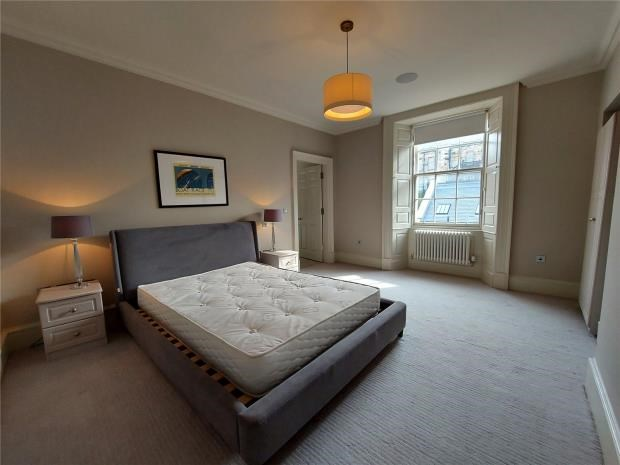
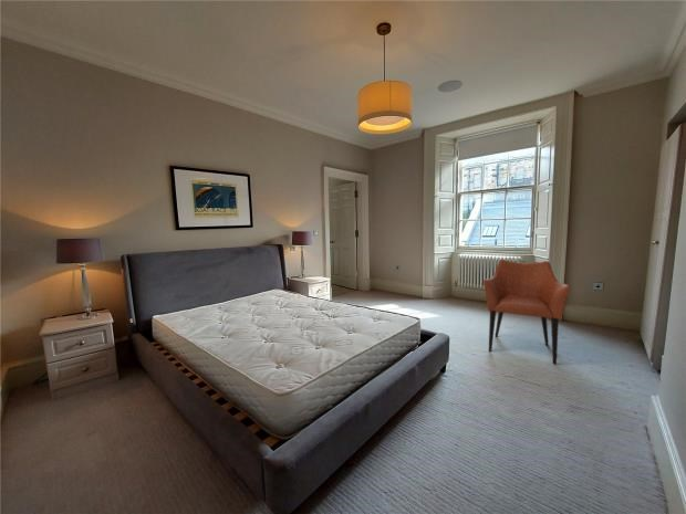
+ armchair [482,259,571,365]
